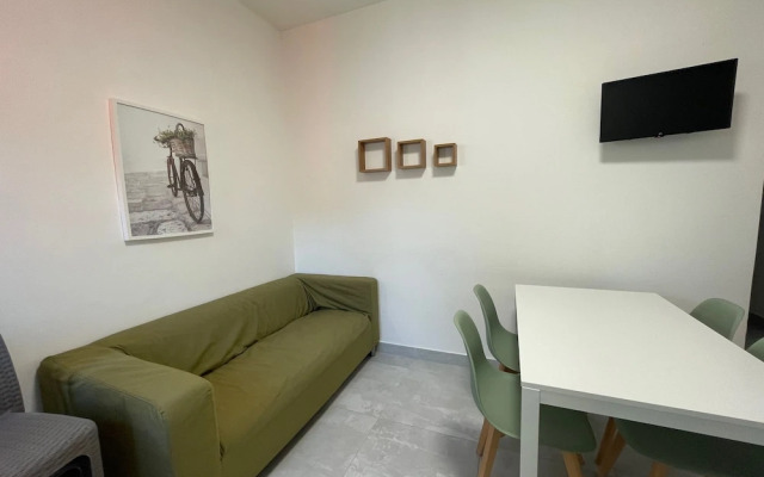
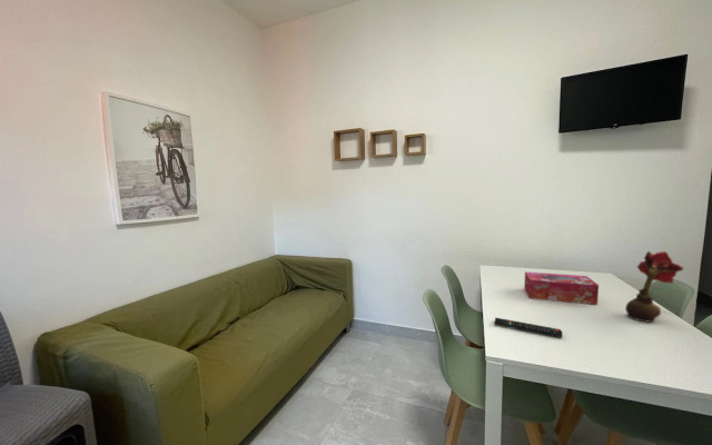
+ remote control [493,316,563,338]
+ tissue box [523,270,600,306]
+ flower [624,250,684,324]
